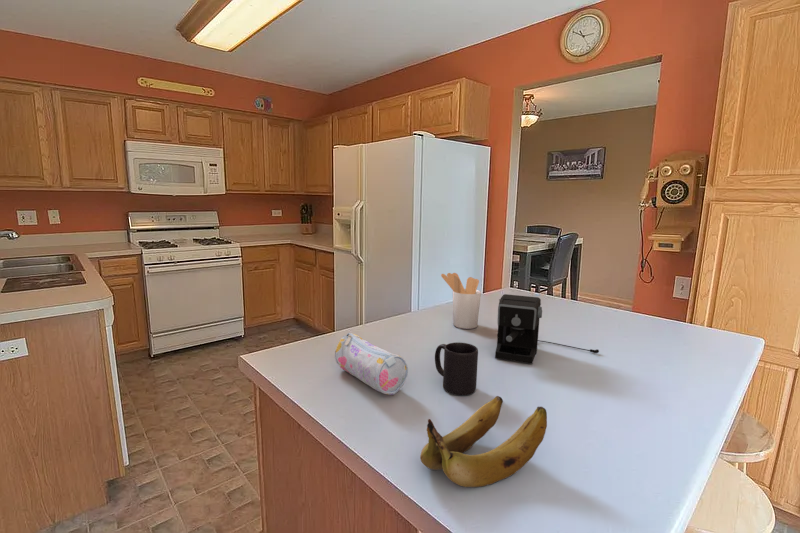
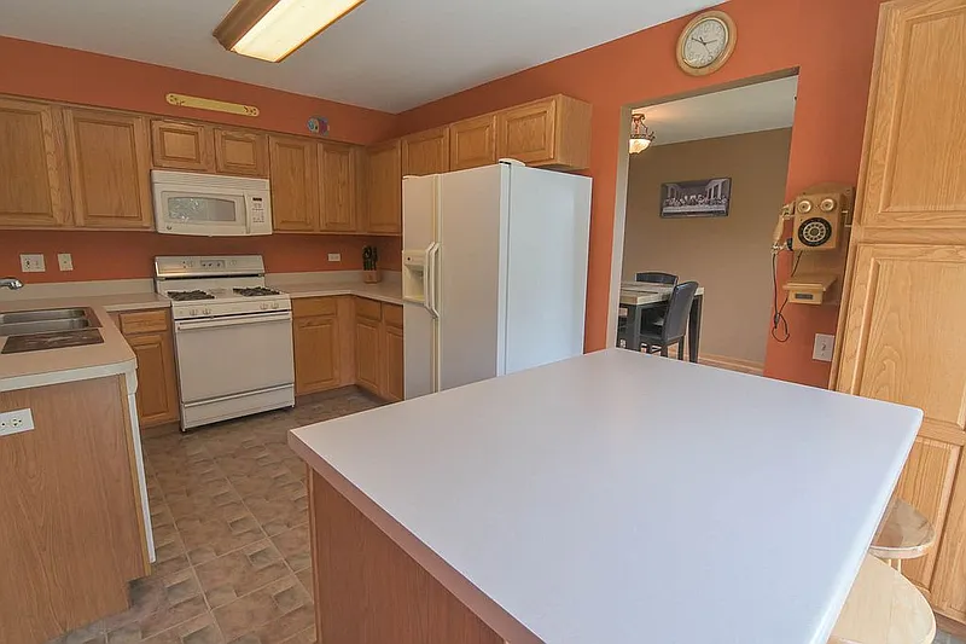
- mug [434,341,479,397]
- pencil case [334,332,409,396]
- coffee maker [494,293,600,365]
- banana [419,395,548,488]
- utensil holder [440,272,482,330]
